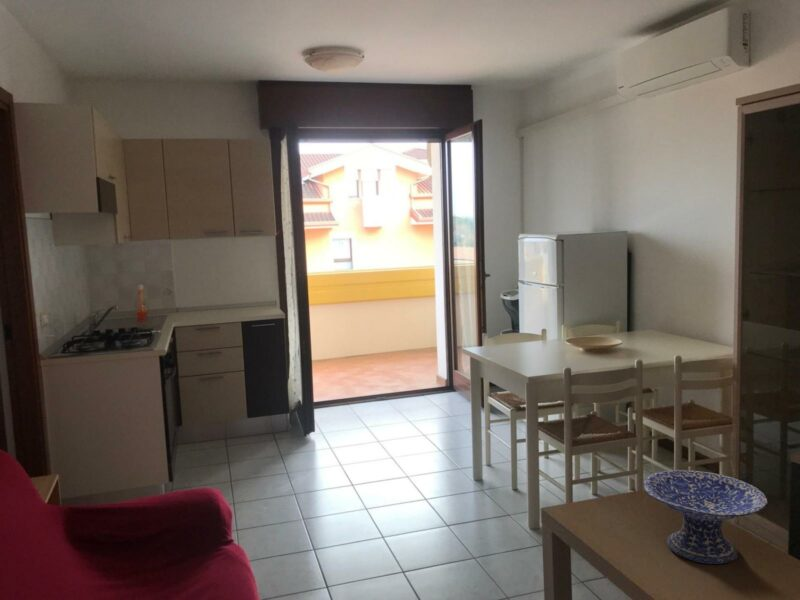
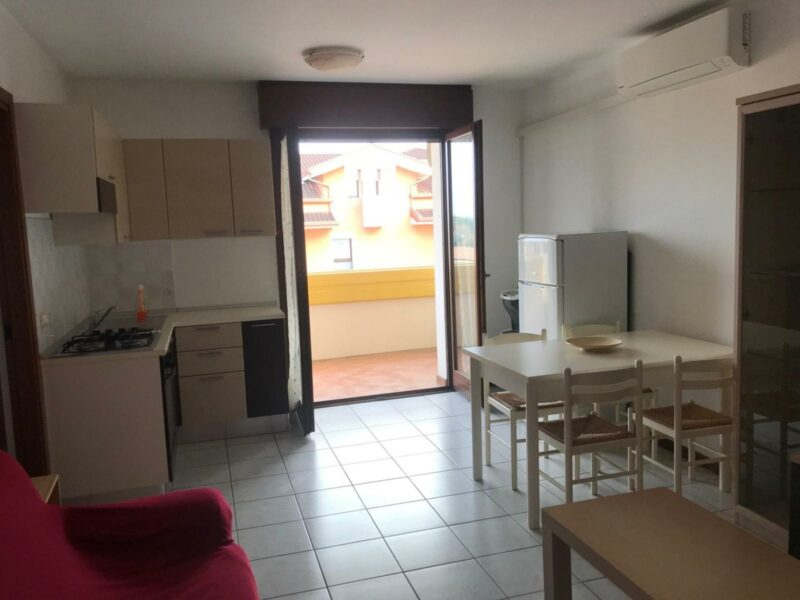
- decorative bowl [643,469,768,565]
